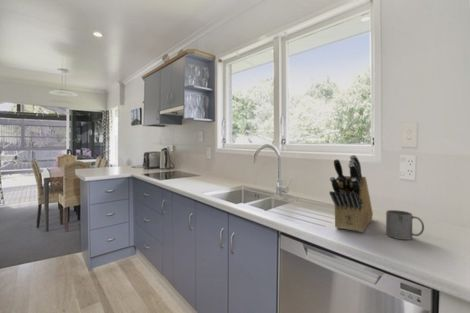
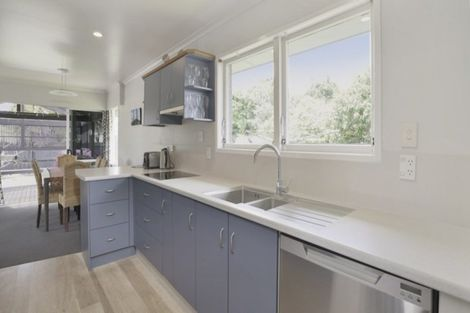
- knife block [328,154,374,233]
- mug [385,209,425,241]
